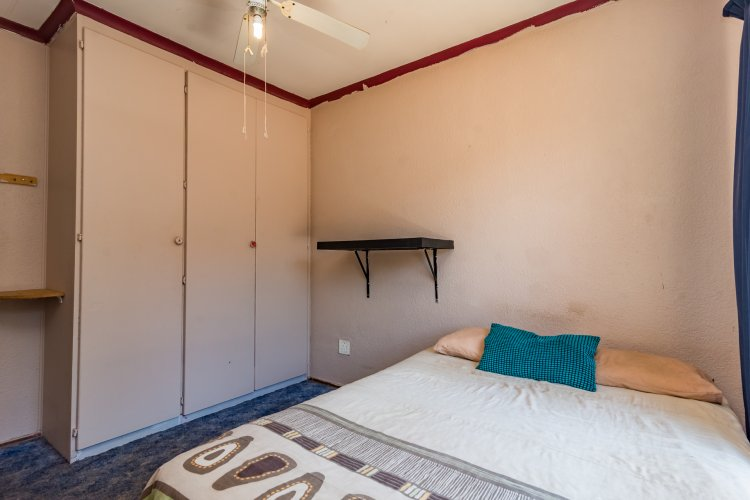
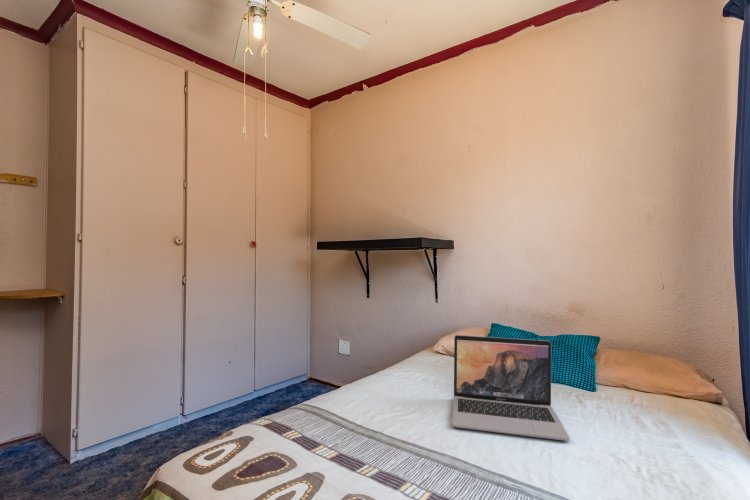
+ laptop [451,334,571,442]
